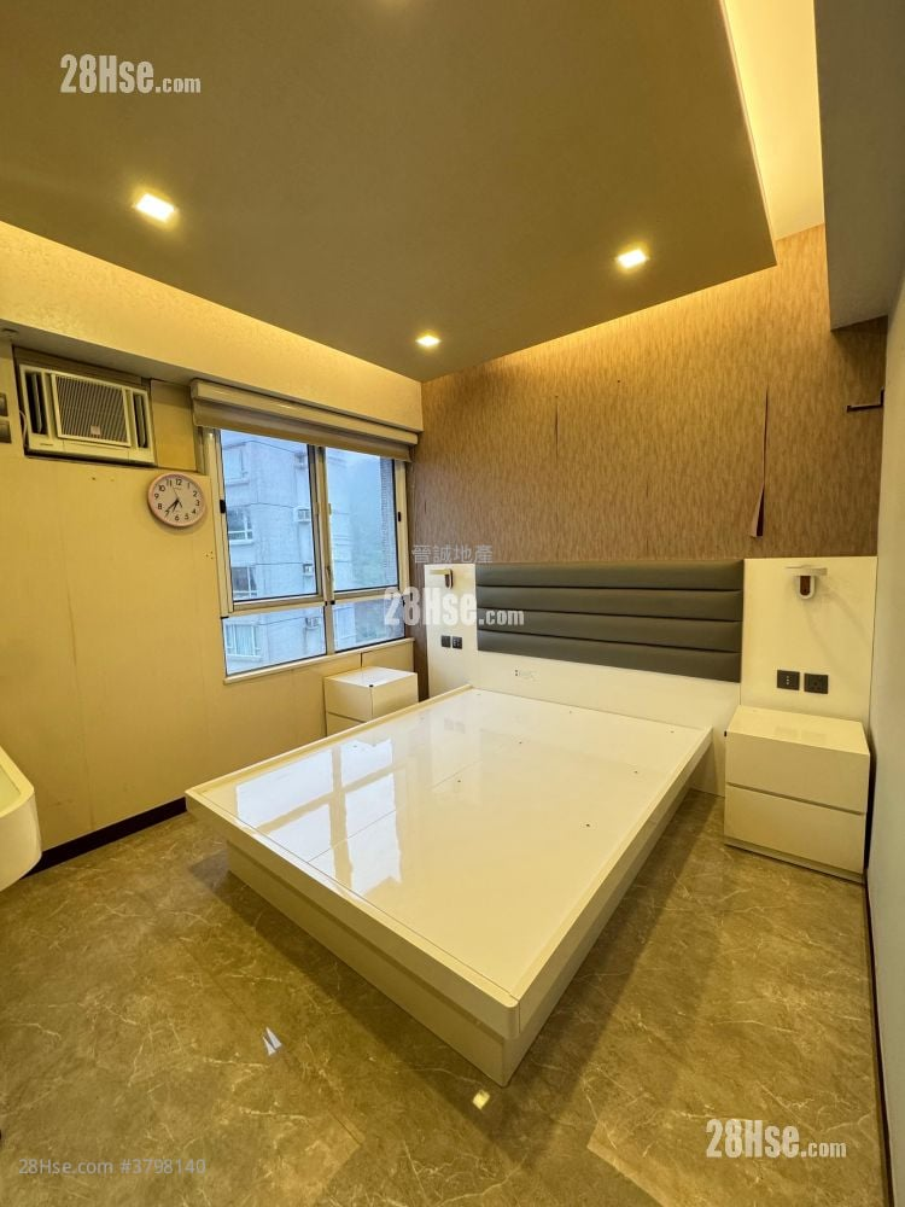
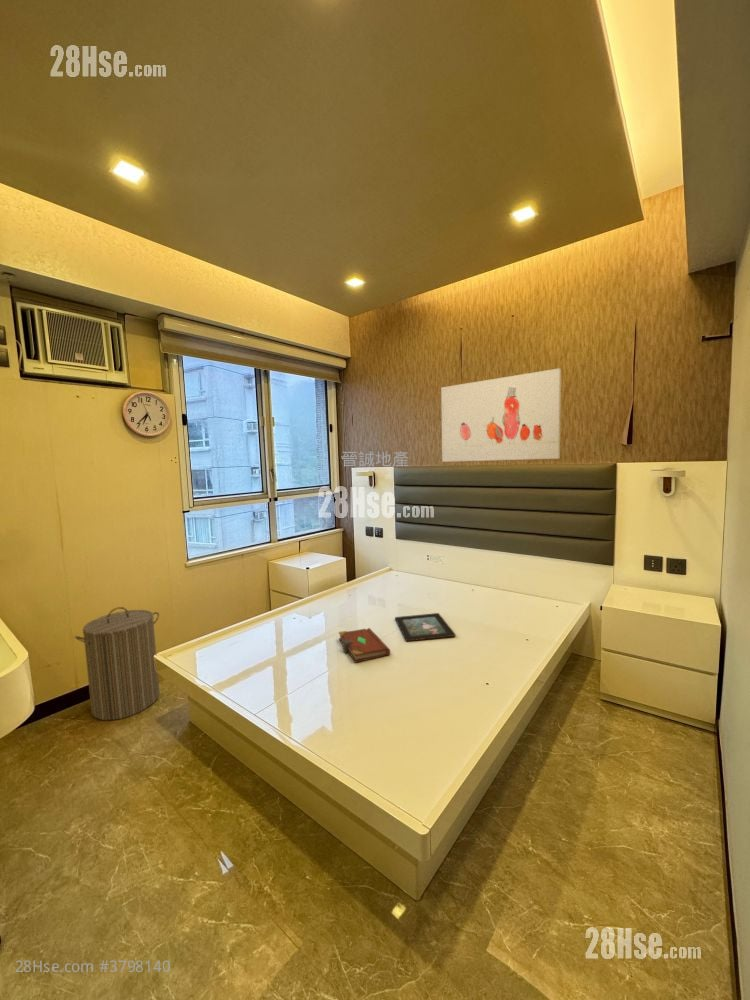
+ decorative tray [394,612,456,642]
+ book [338,627,391,664]
+ wall art [440,367,562,463]
+ laundry hamper [74,606,161,721]
